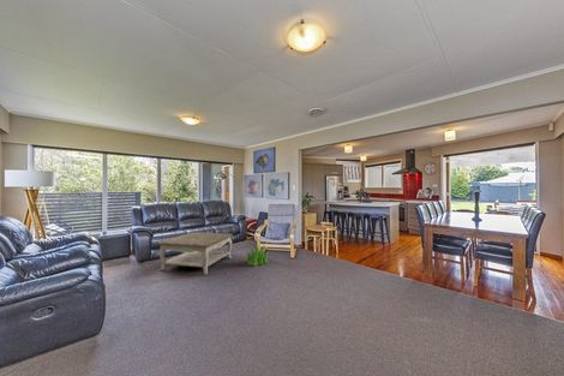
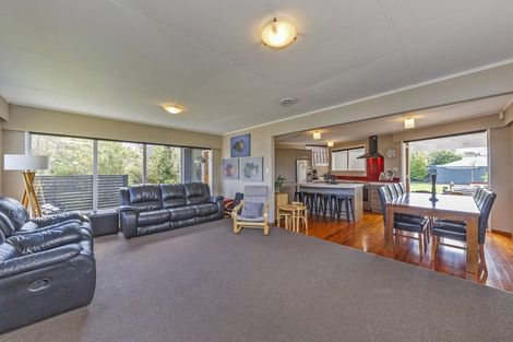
- coffee table [157,231,234,275]
- decorative plant [245,244,270,267]
